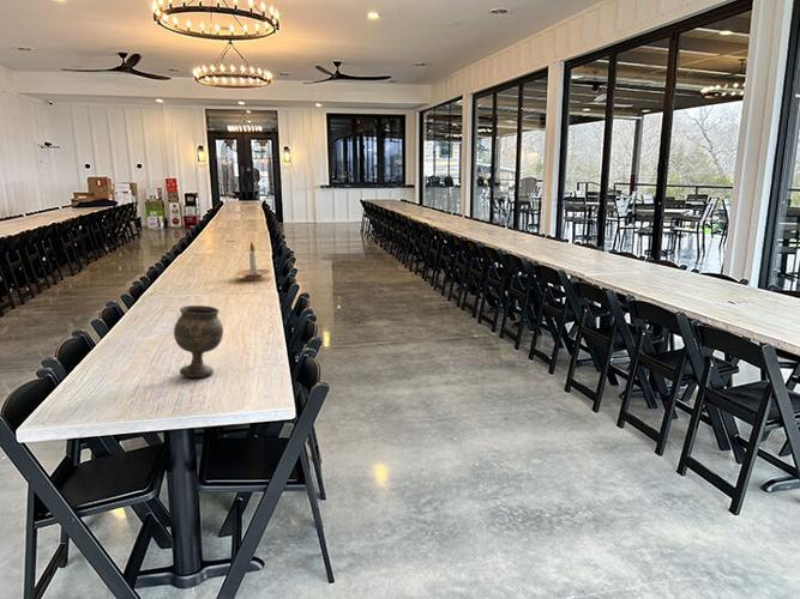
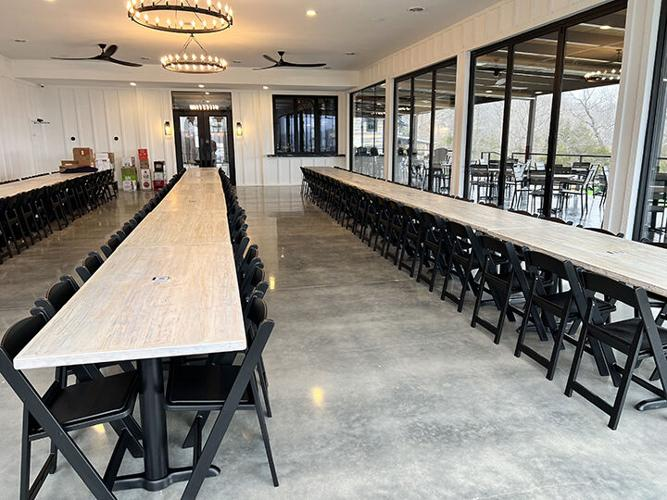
- candle holder [235,241,271,282]
- goblet [173,304,224,379]
